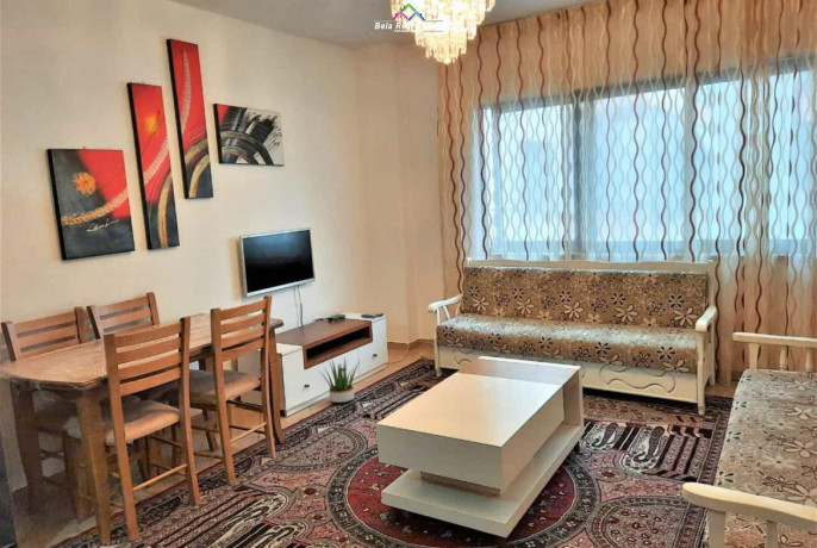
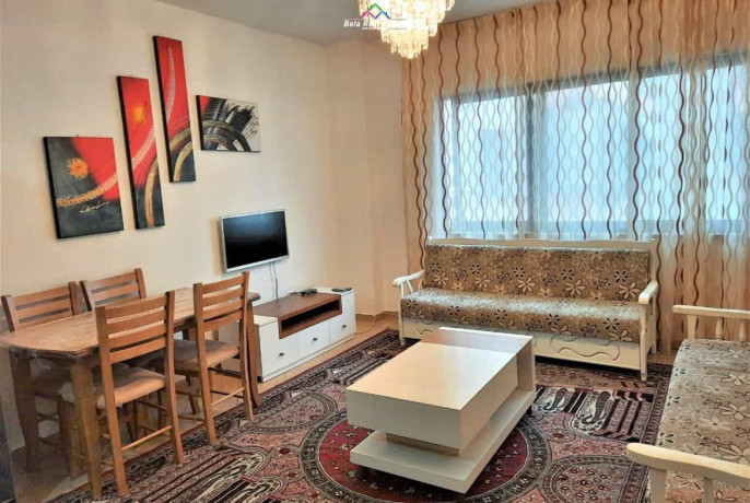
- potted plant [319,356,361,404]
